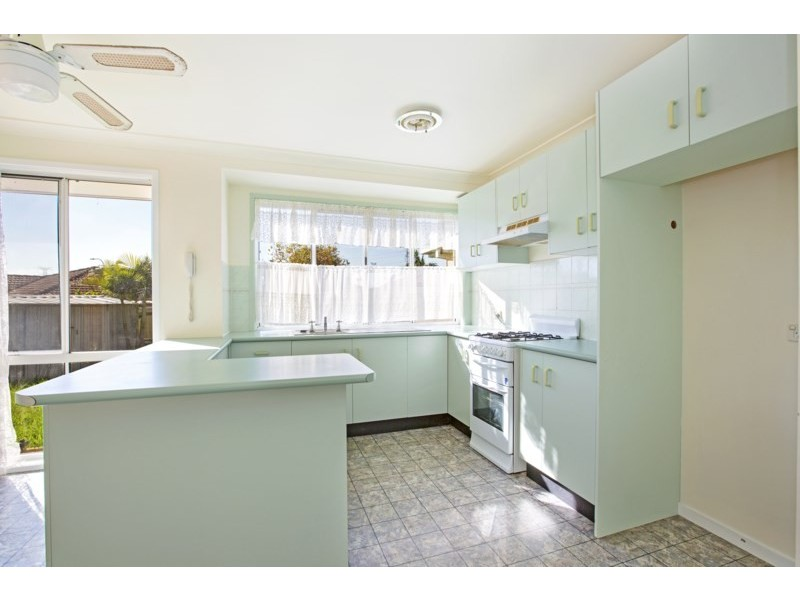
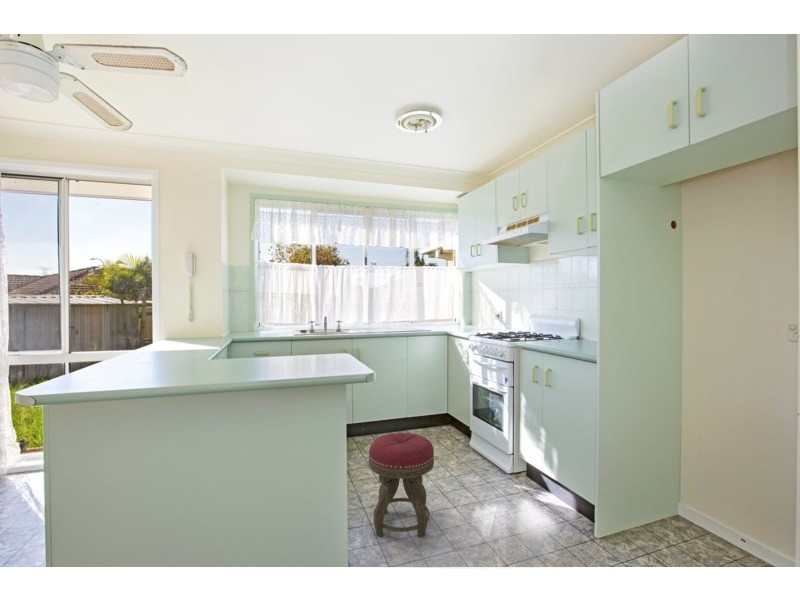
+ stool [368,432,435,538]
